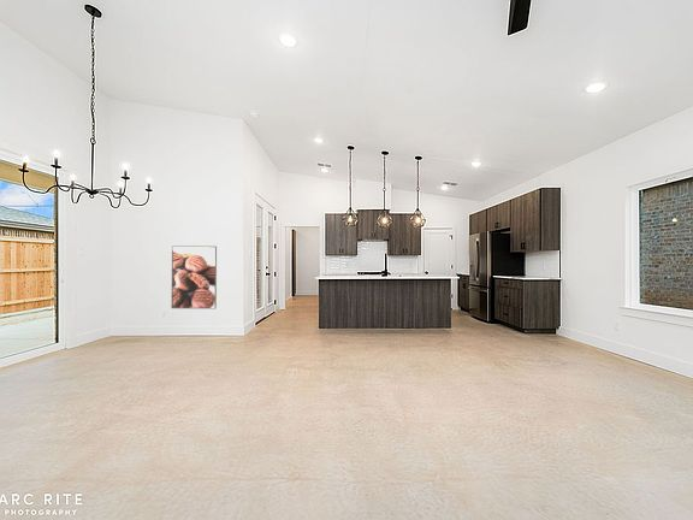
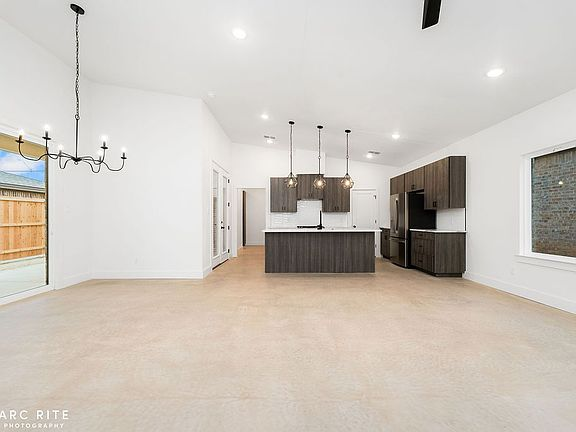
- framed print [170,244,218,309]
